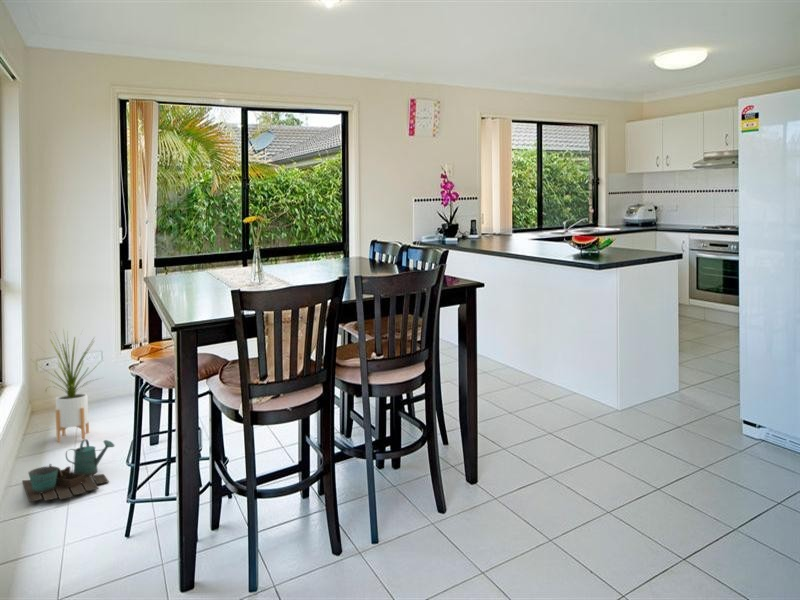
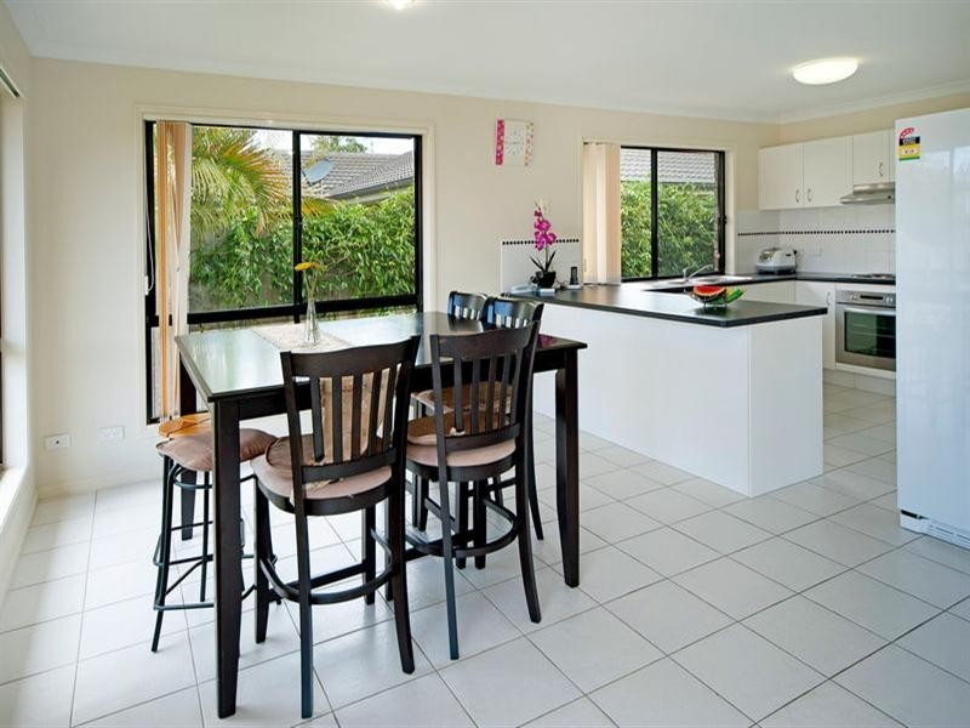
- house plant [31,327,103,443]
- watering can [21,439,115,503]
